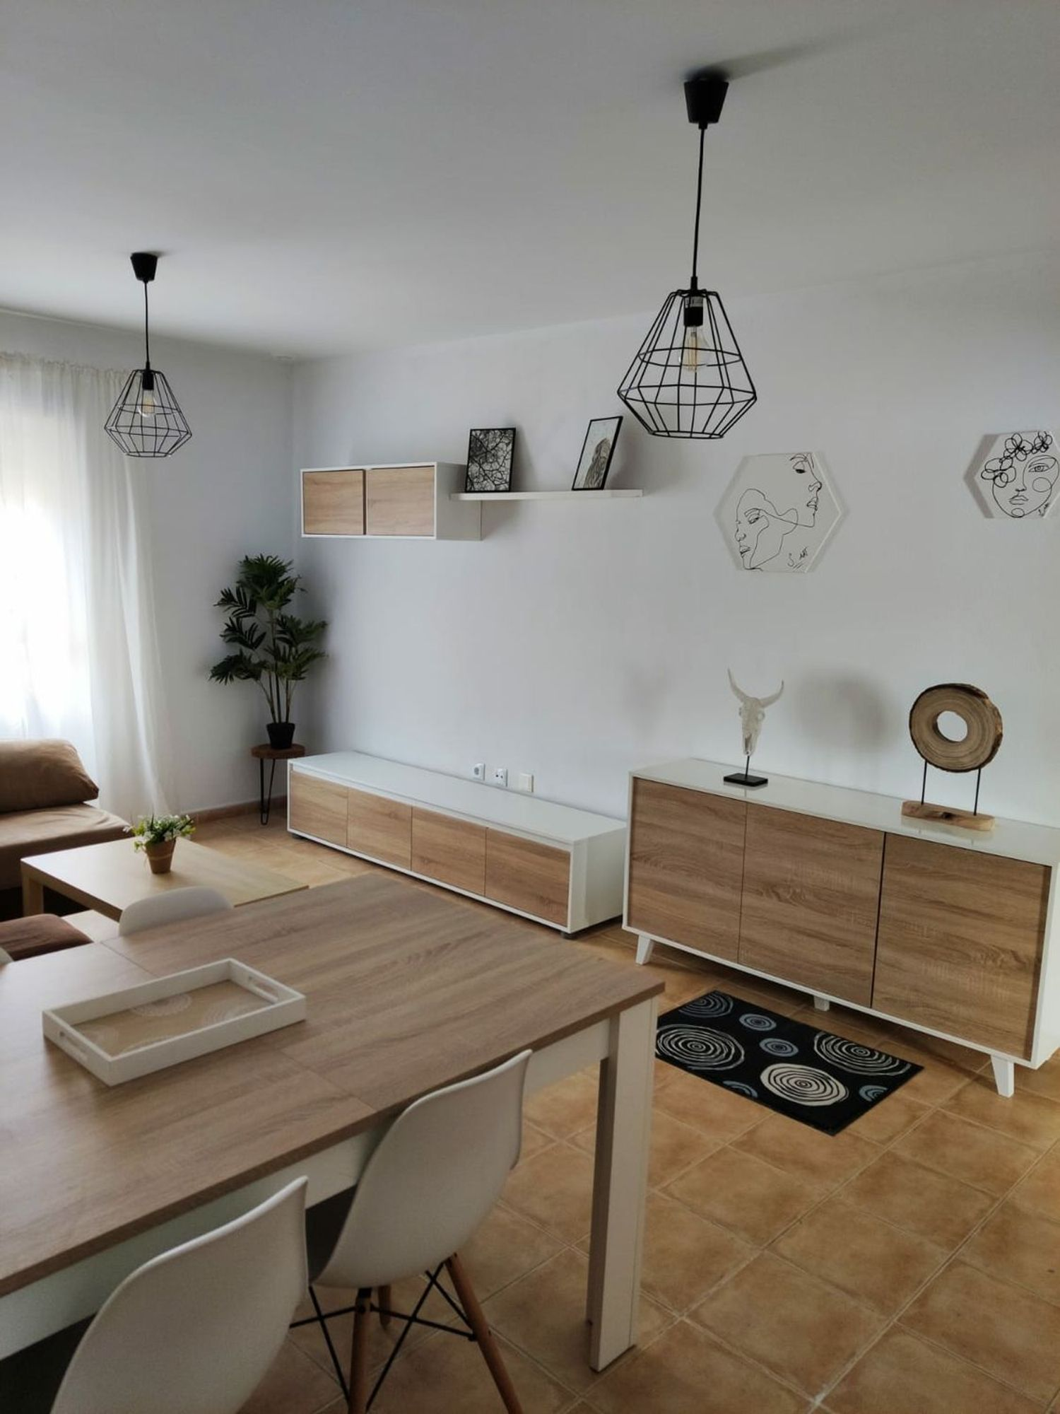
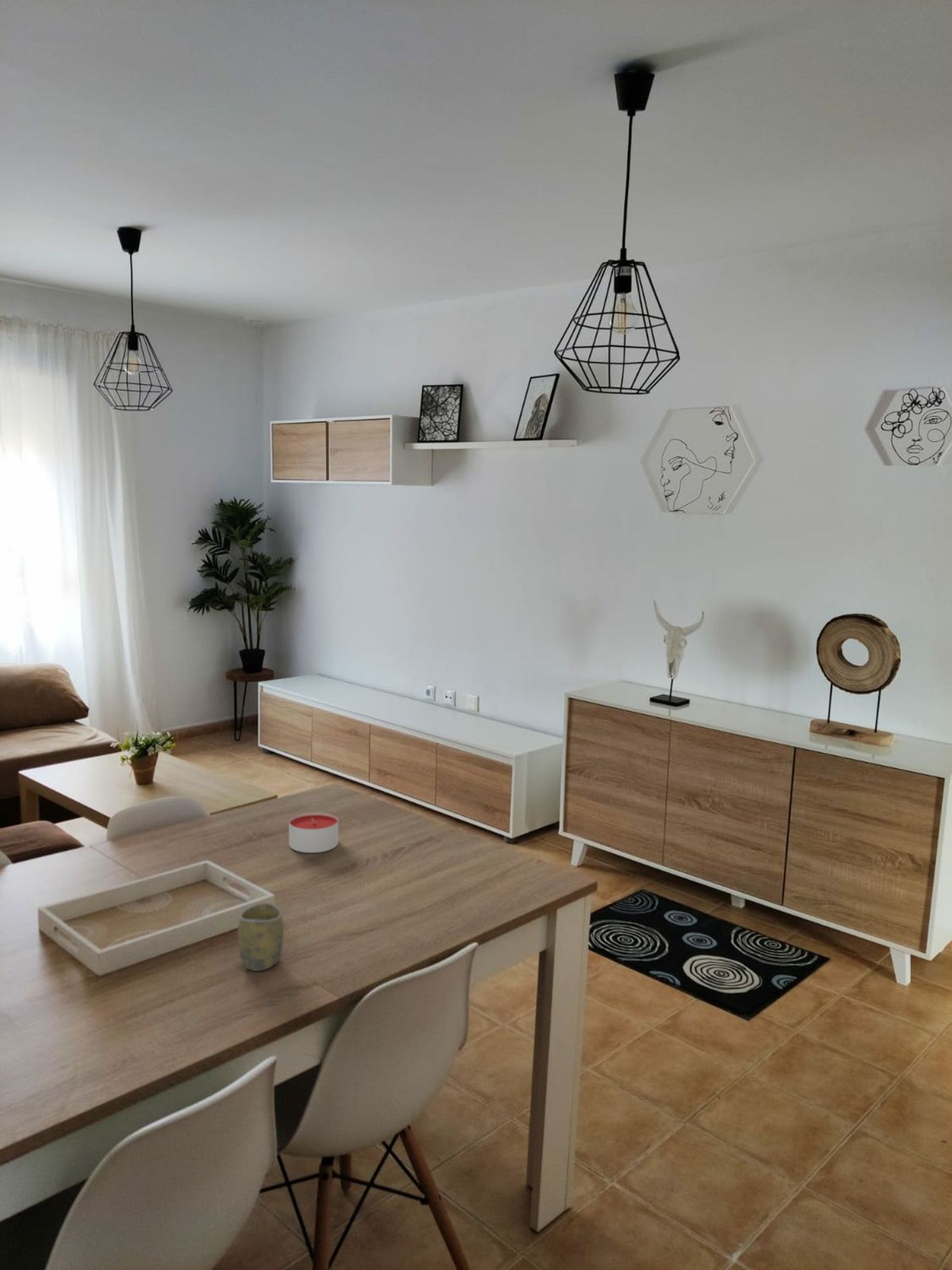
+ cup [237,902,284,972]
+ candle [288,812,339,853]
